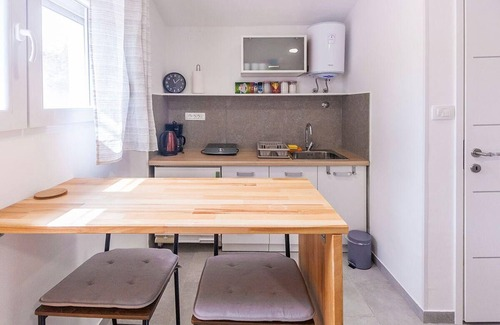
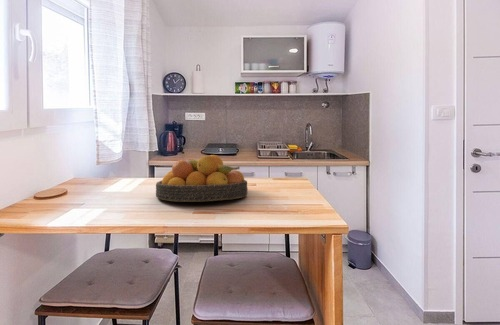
+ fruit bowl [155,154,249,203]
